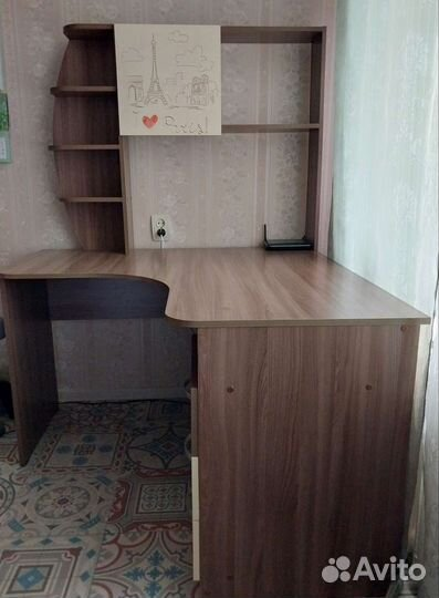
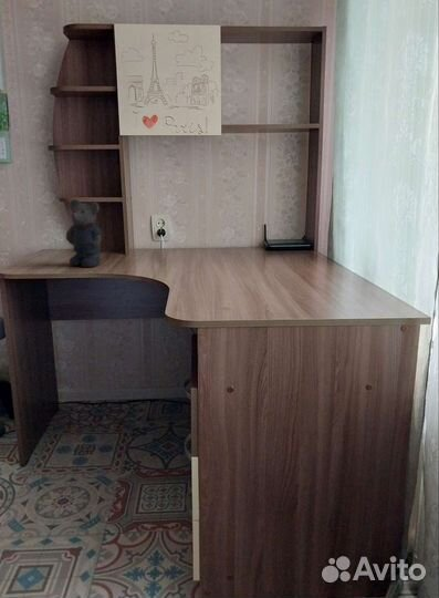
+ bear [65,198,103,268]
